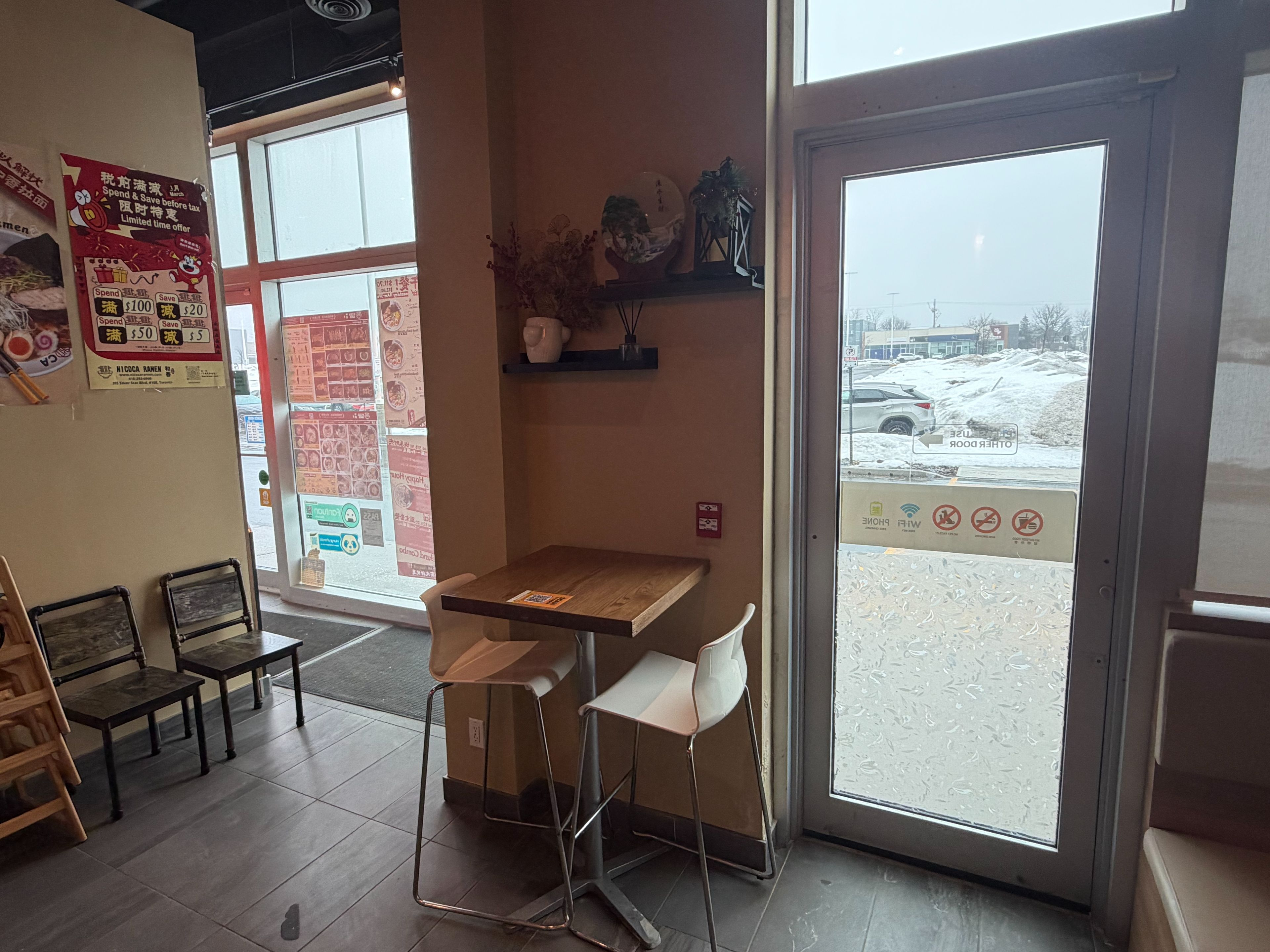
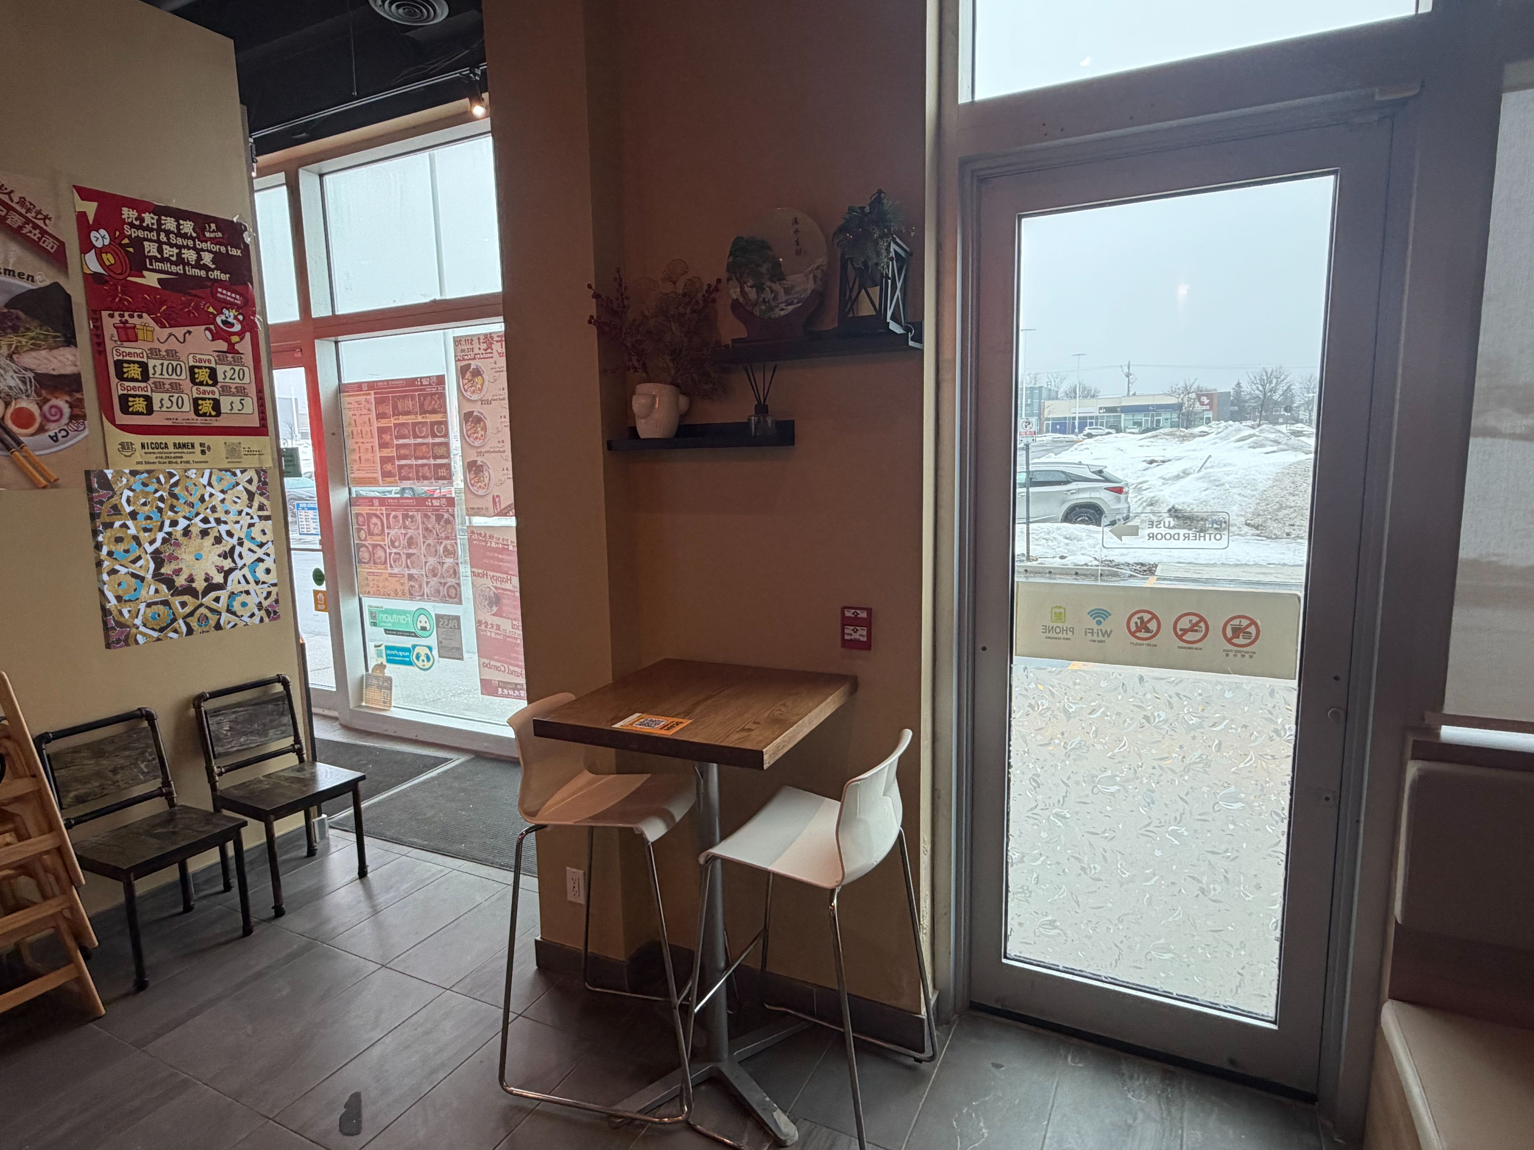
+ wall art [83,469,281,650]
